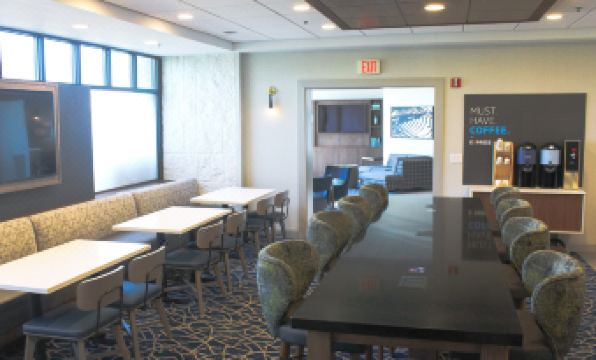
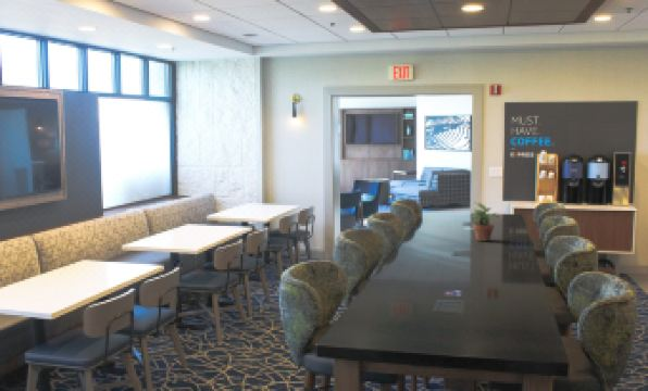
+ potted plant [471,201,501,242]
